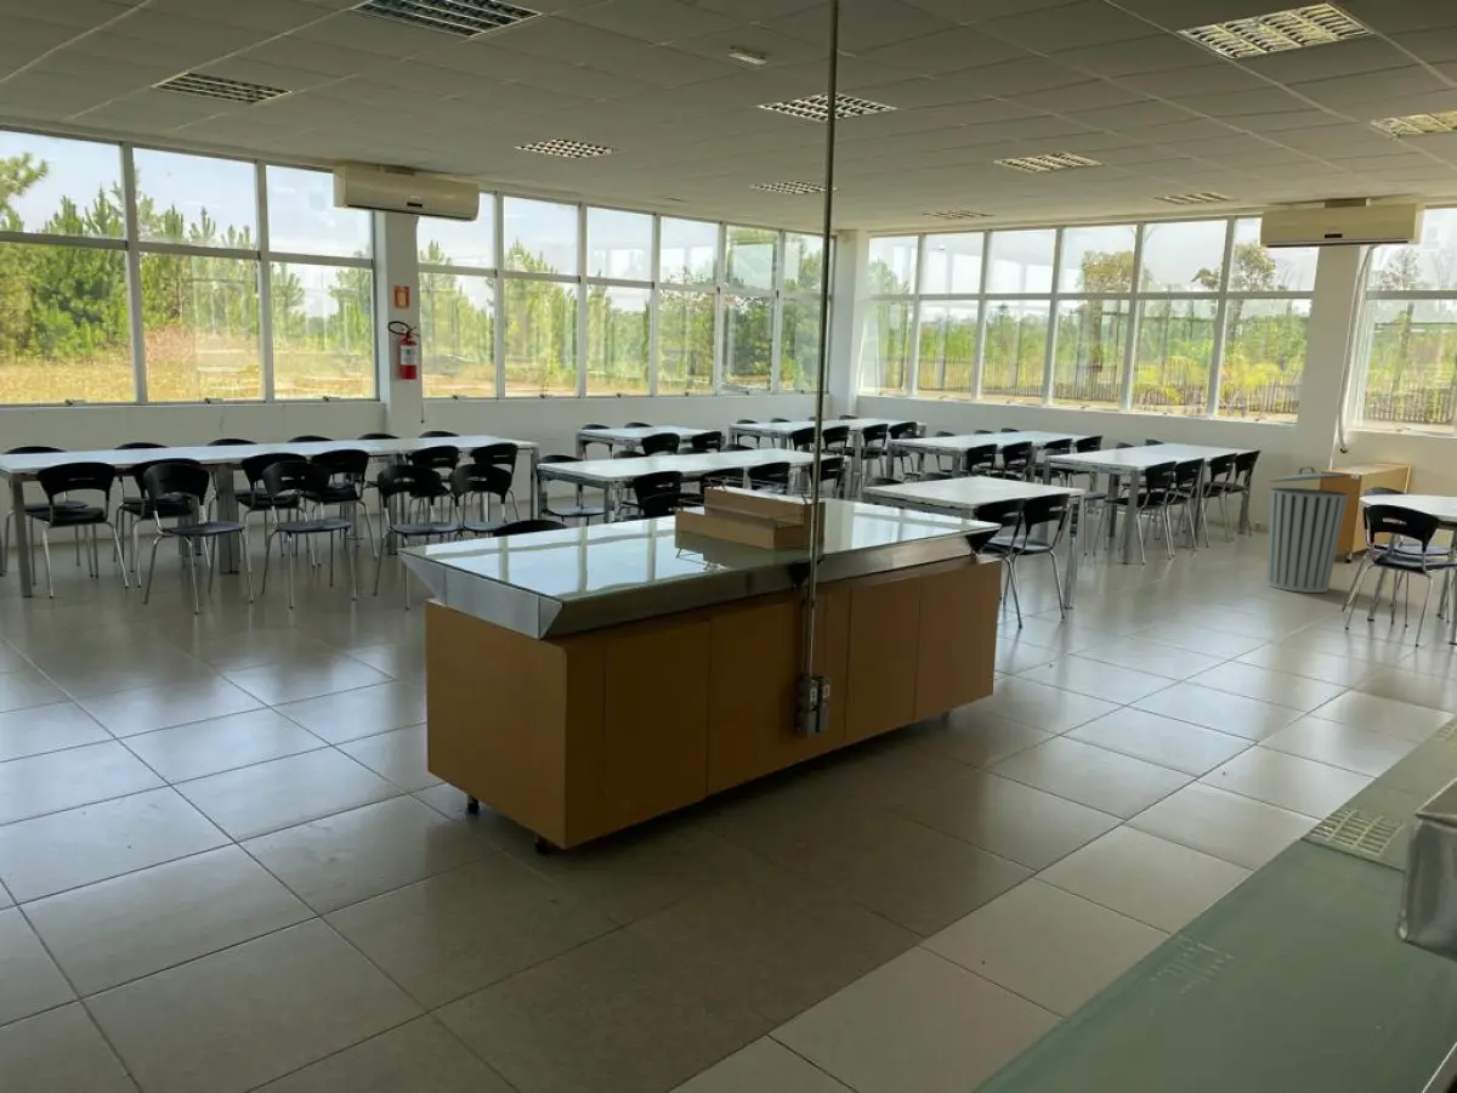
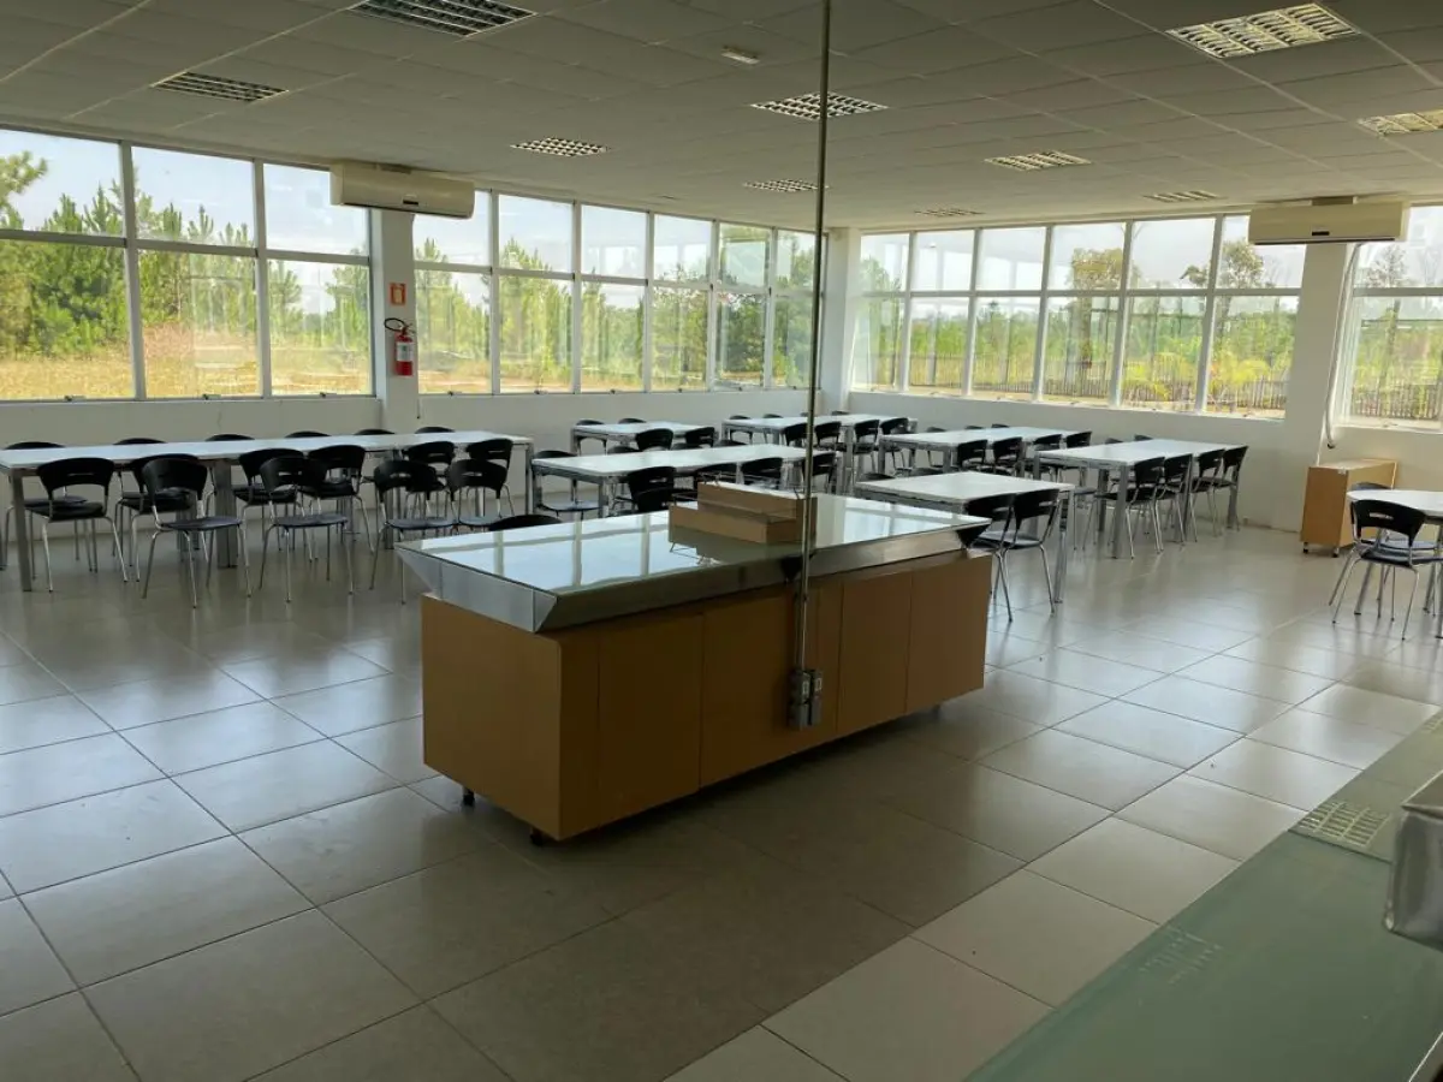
- trash can [1265,466,1349,594]
